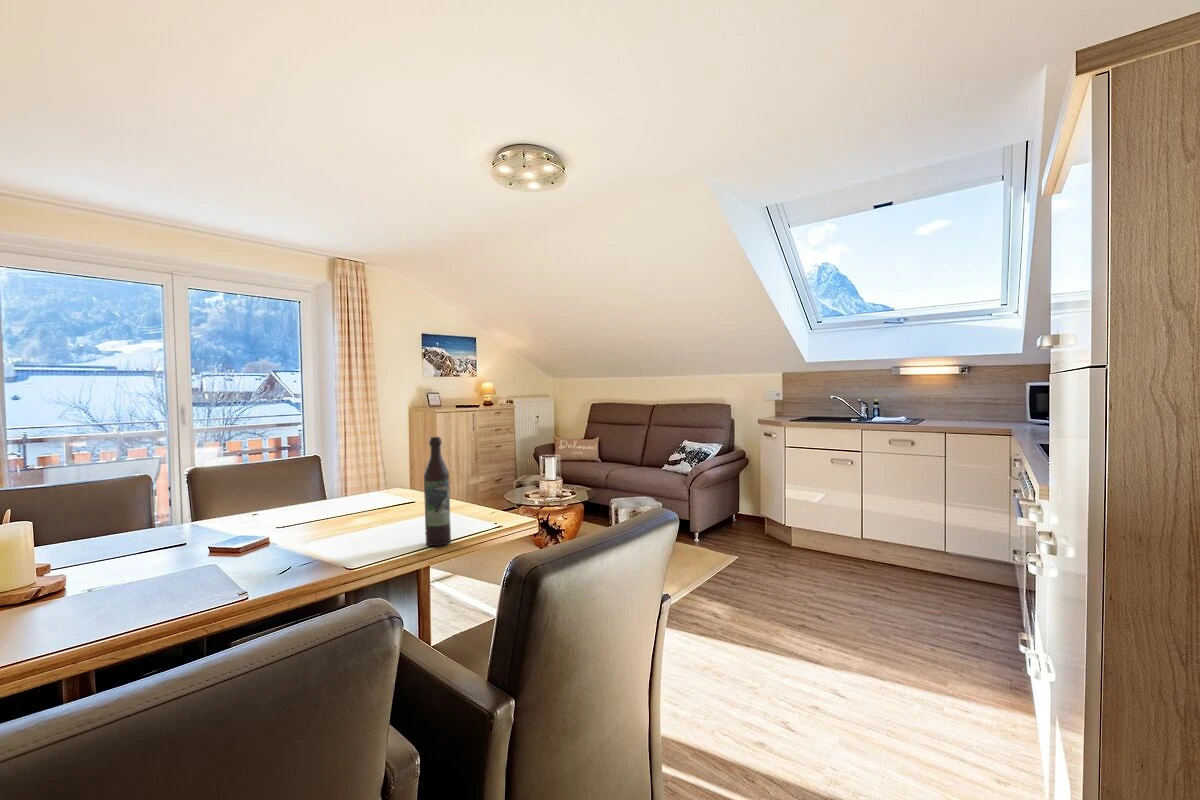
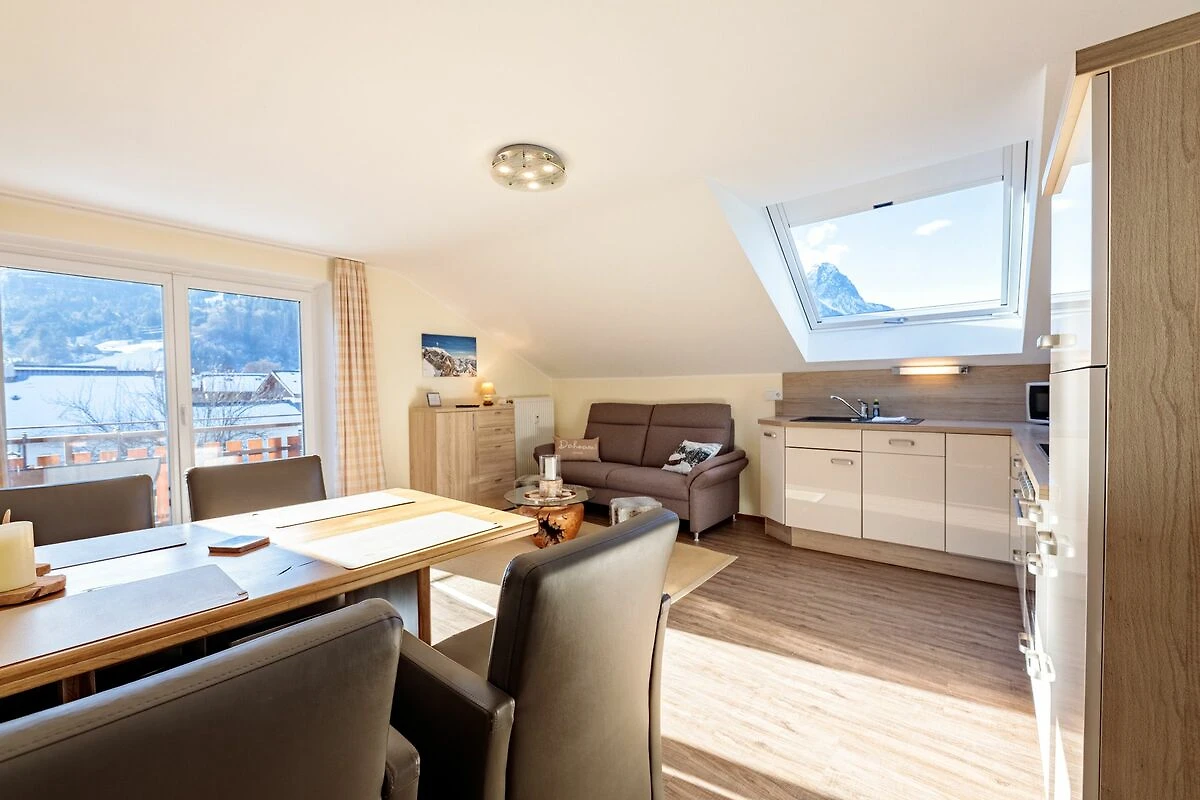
- wine bottle [423,436,452,547]
